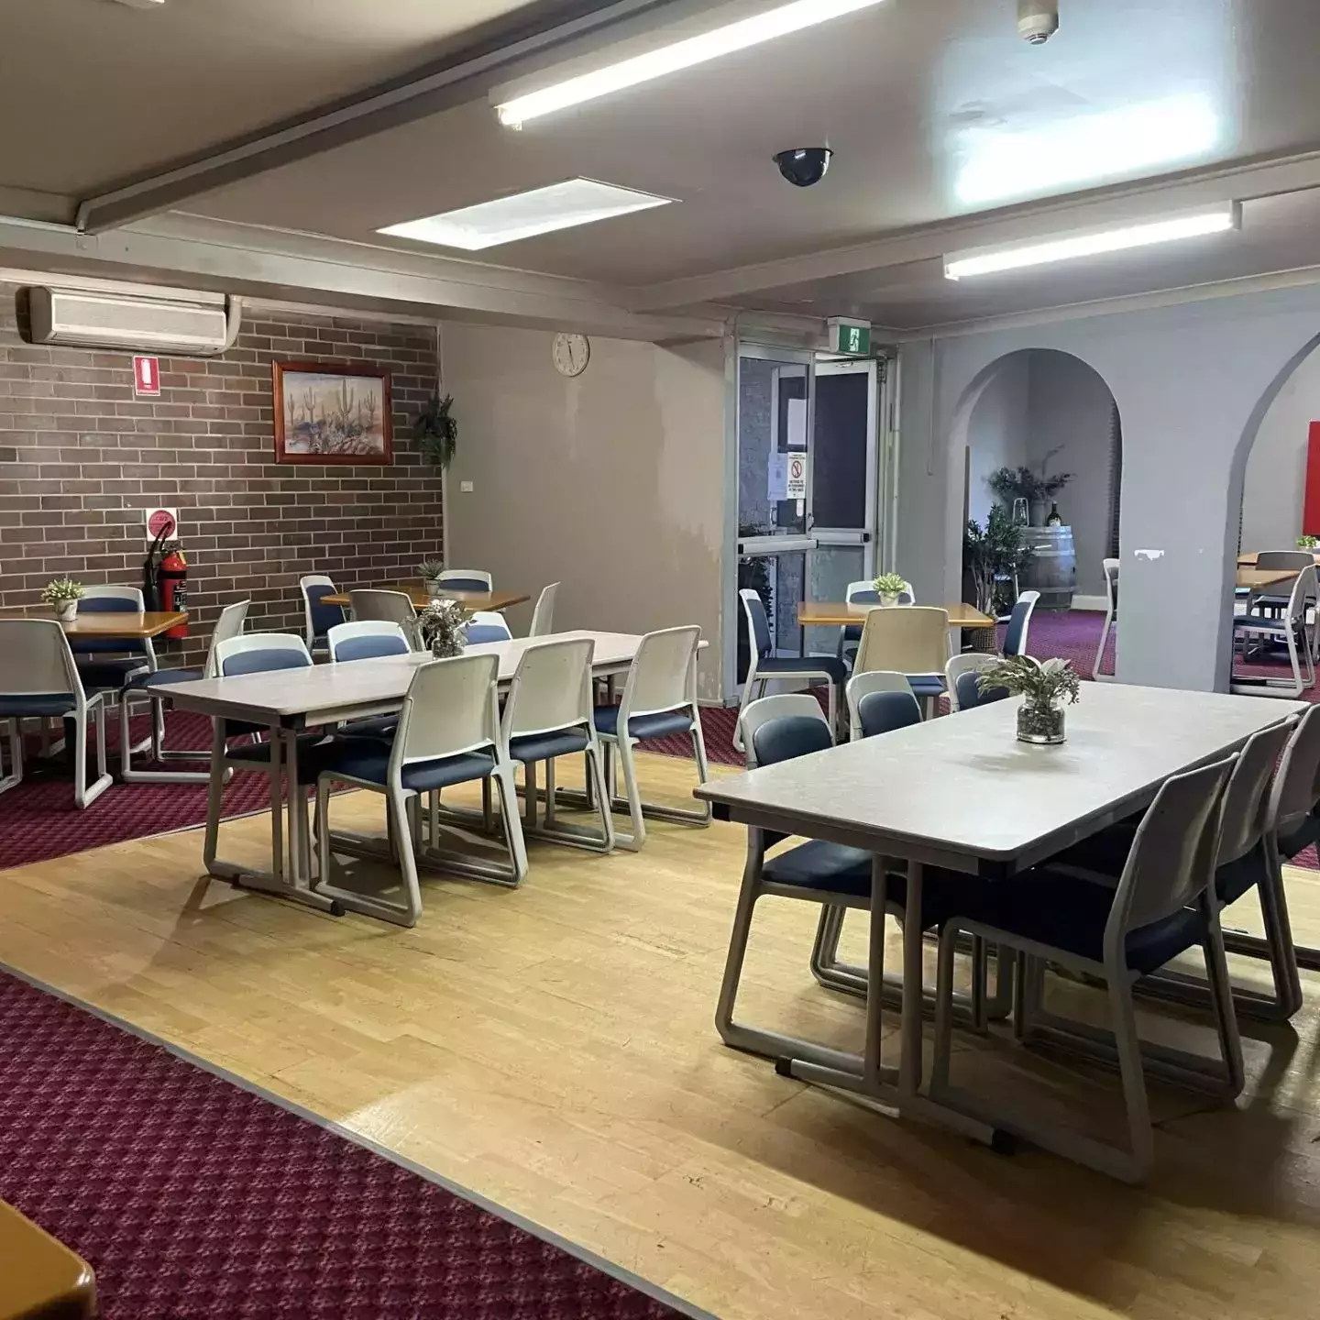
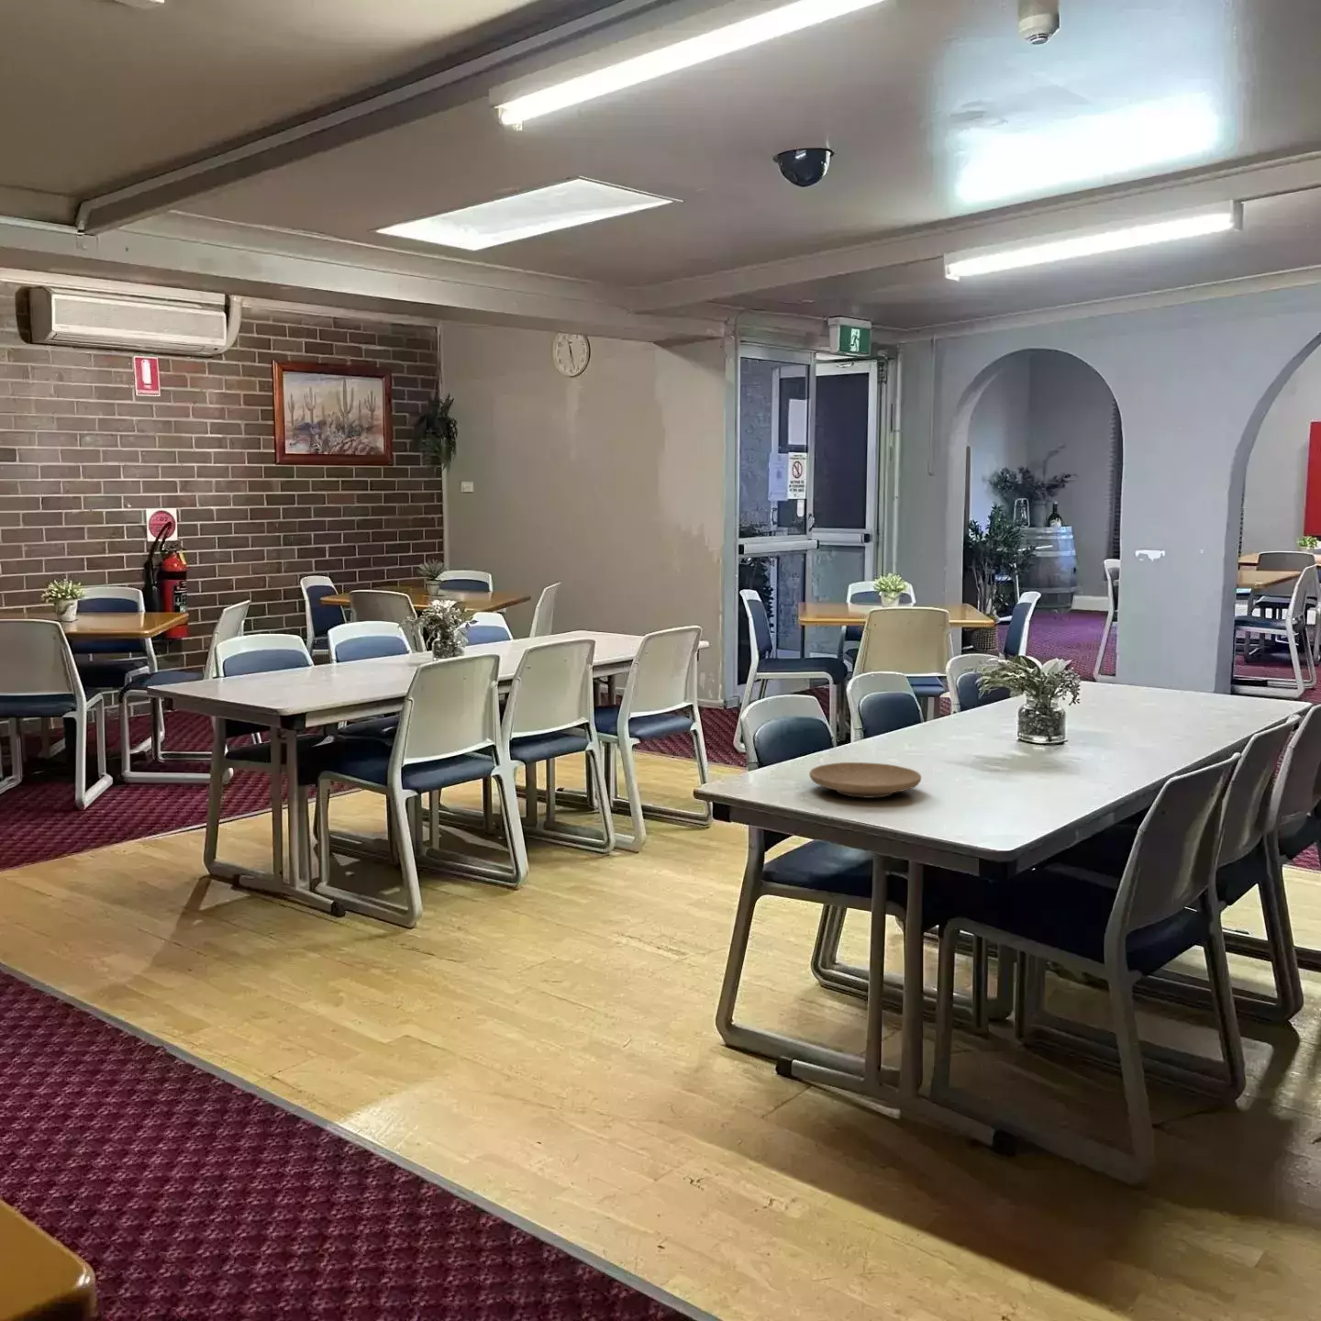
+ plate [808,761,922,800]
